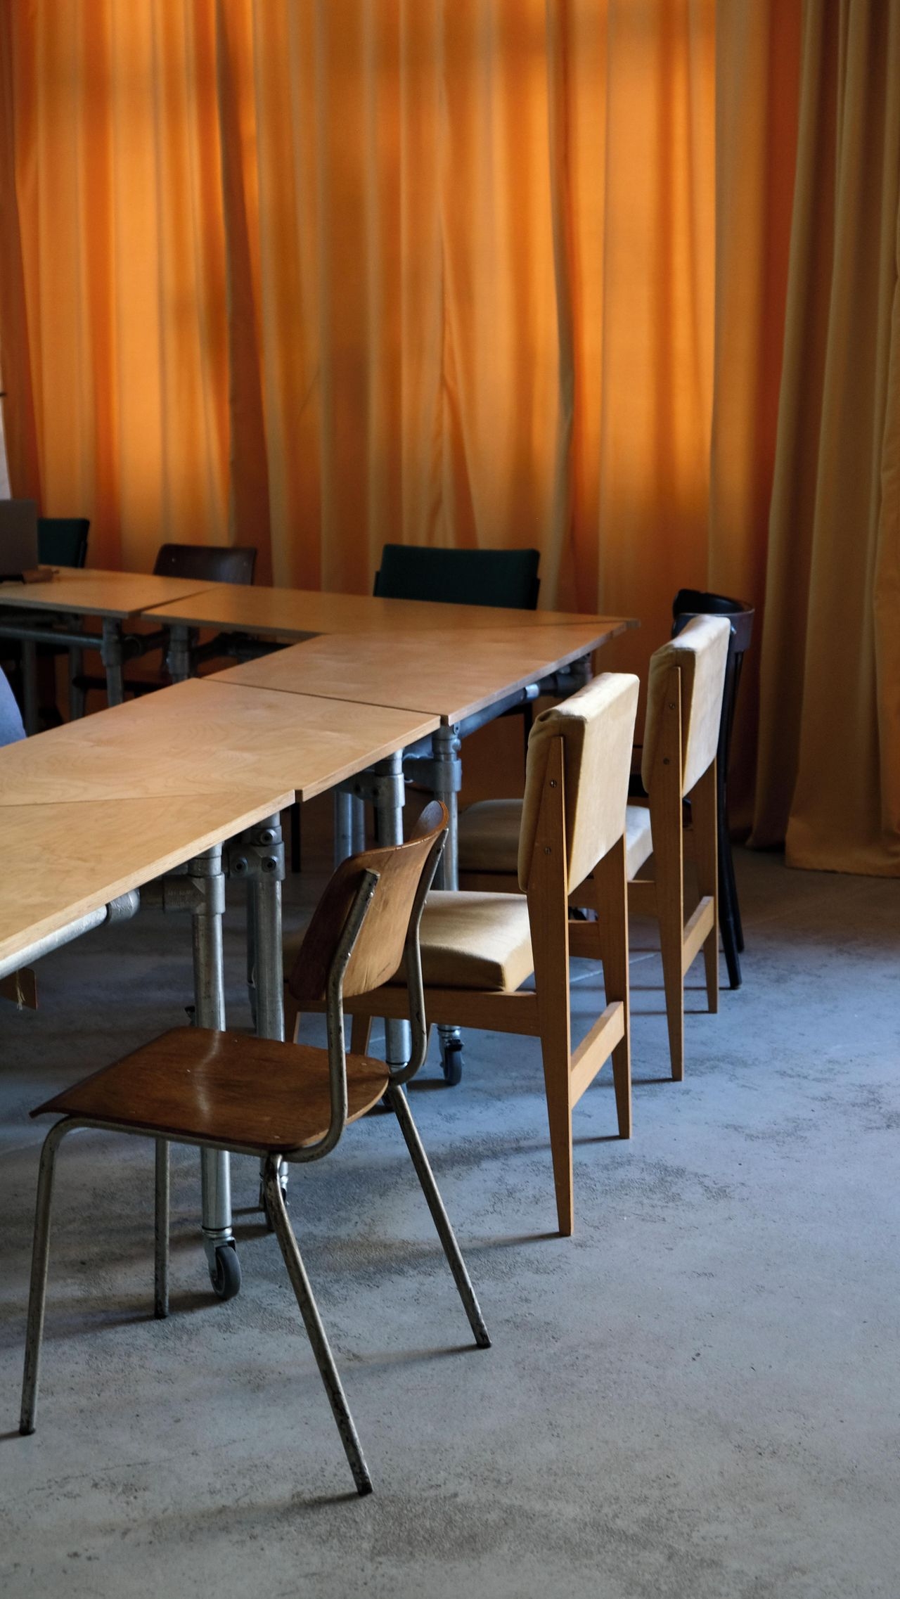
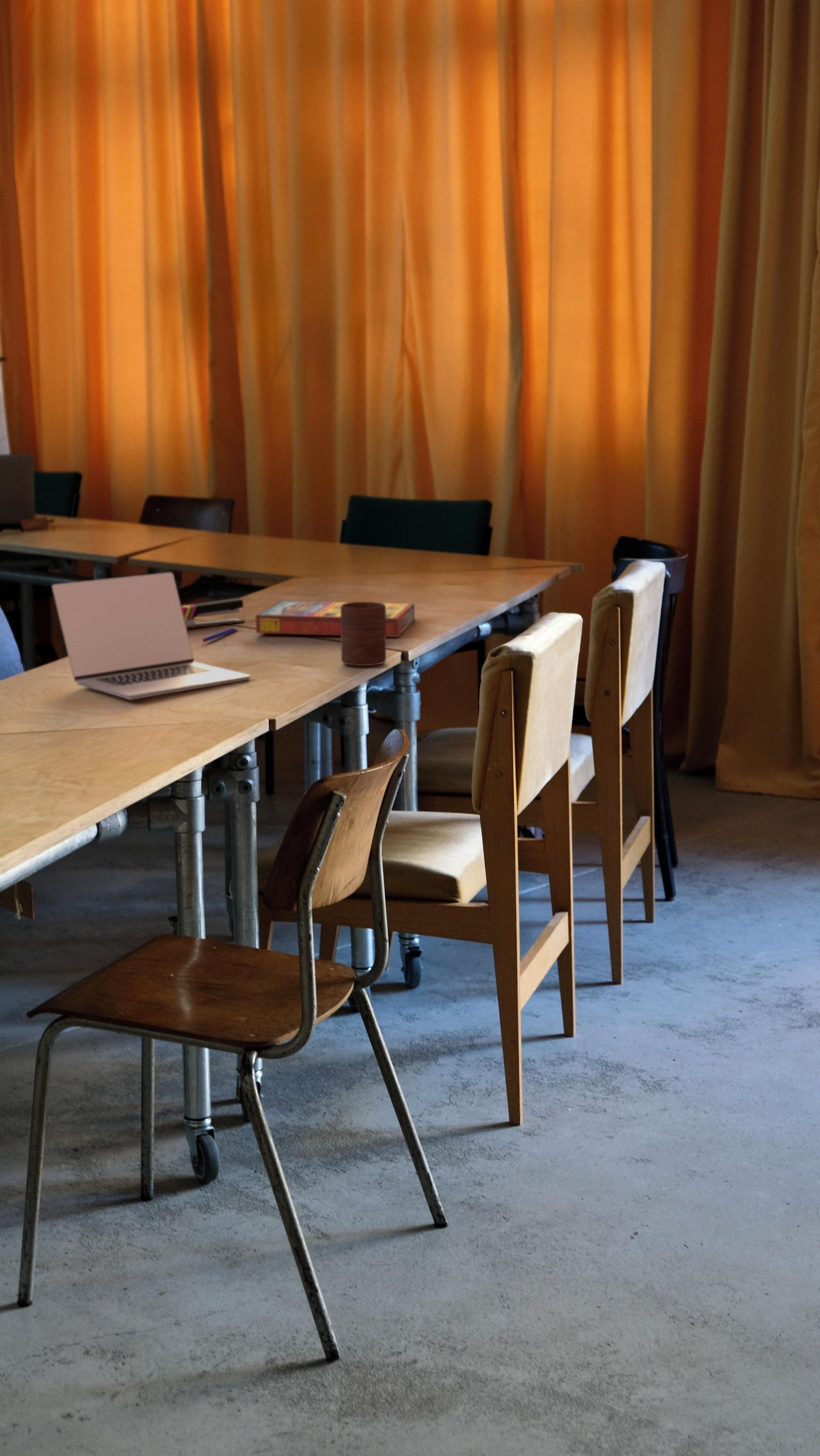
+ pen [202,626,238,643]
+ cup [340,601,387,667]
+ game compilation box [255,600,415,638]
+ stapler [181,597,245,629]
+ laptop [51,572,251,700]
